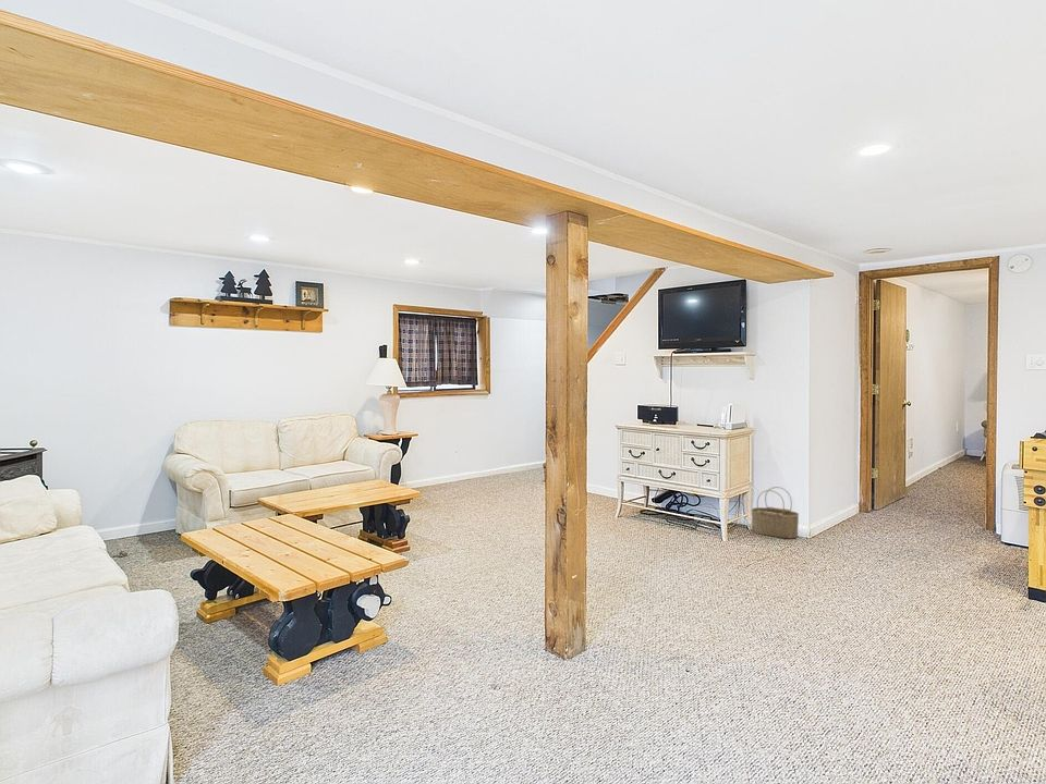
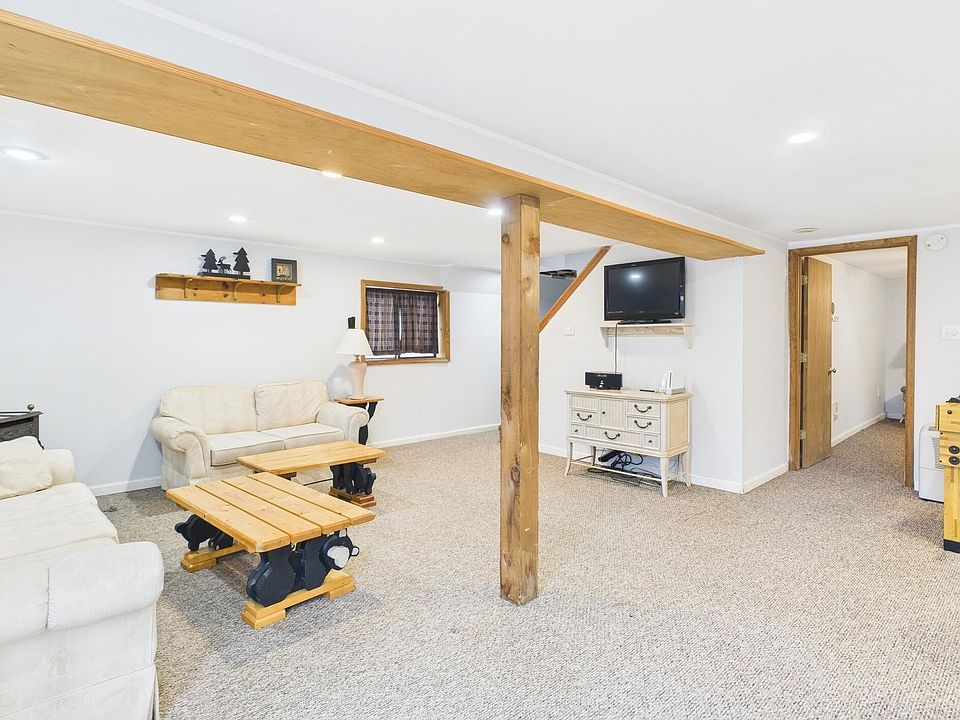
- wicker basket [751,486,800,539]
